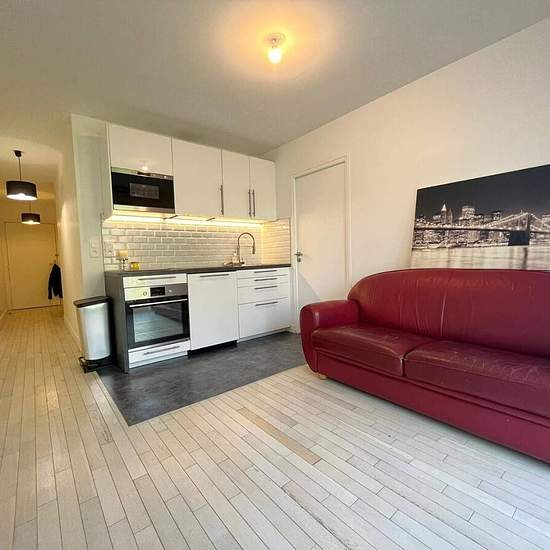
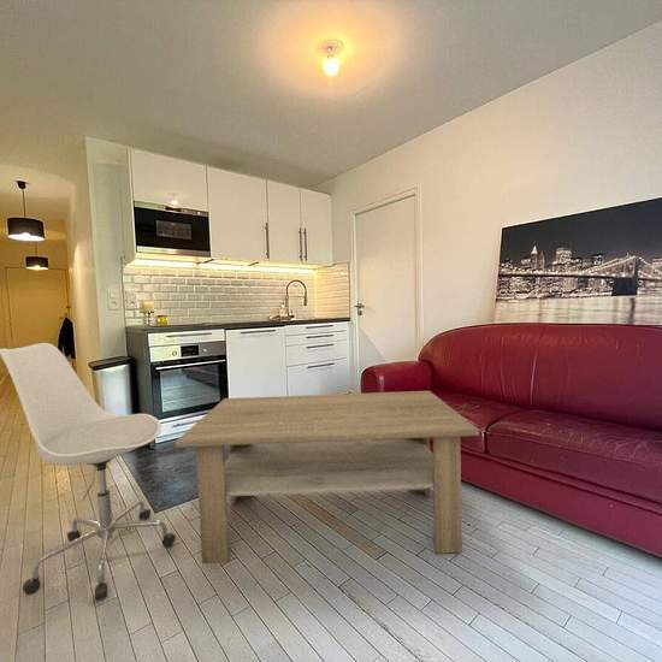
+ coffee table [175,390,480,565]
+ chair [0,342,177,602]
